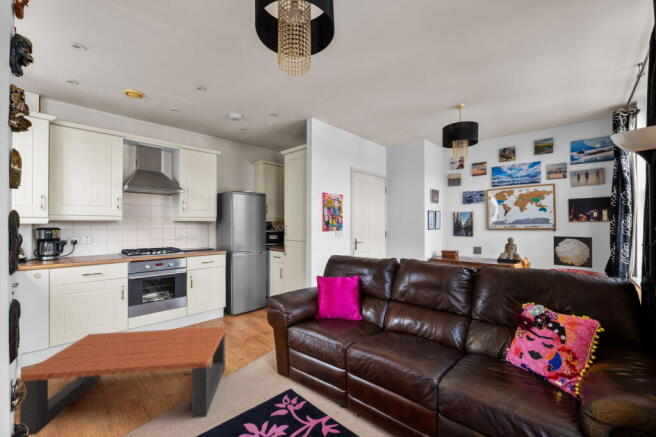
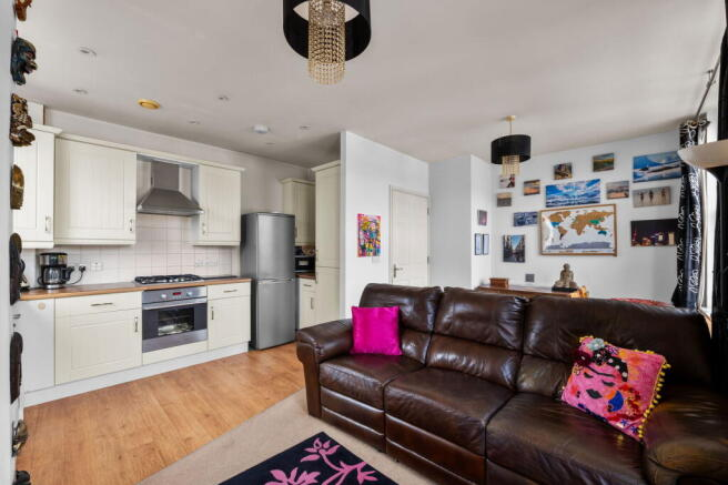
- wall art [553,235,593,269]
- coffee table [18,325,227,436]
